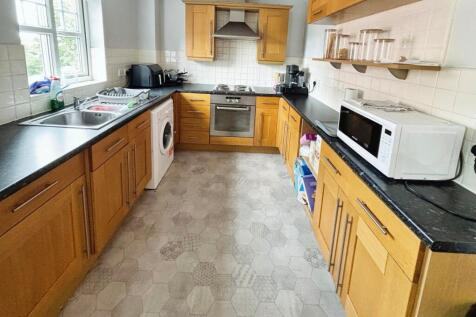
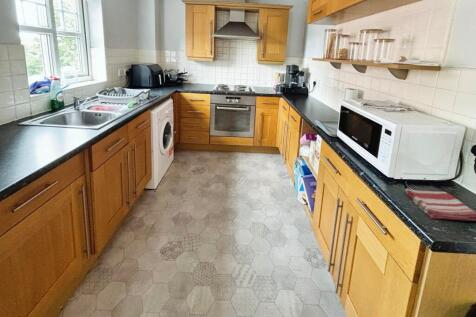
+ dish towel [404,188,476,222]
